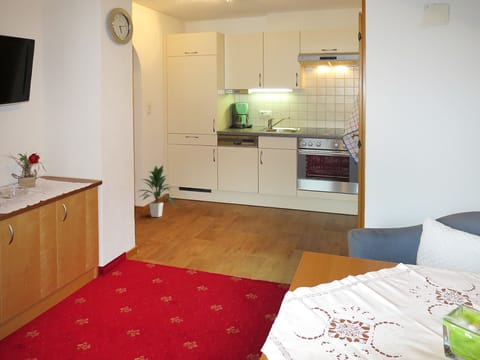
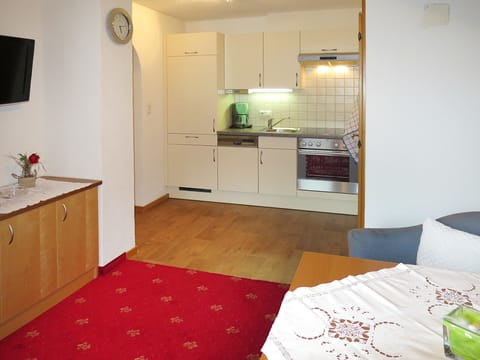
- indoor plant [137,164,176,218]
